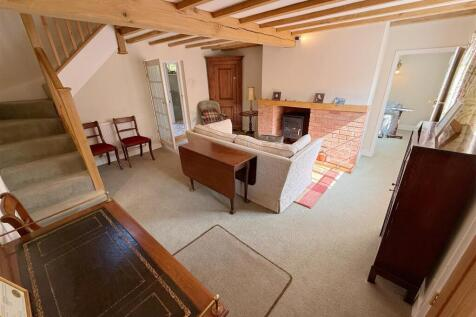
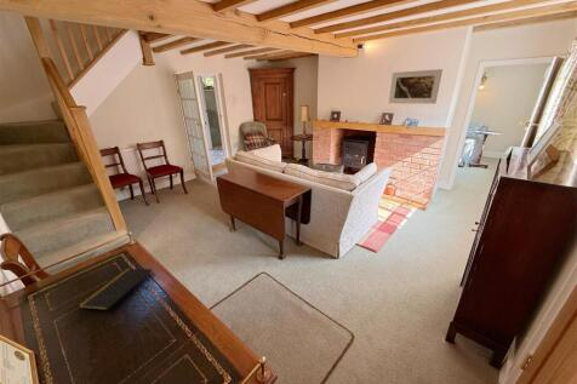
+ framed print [388,68,444,105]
+ notepad [78,268,155,311]
